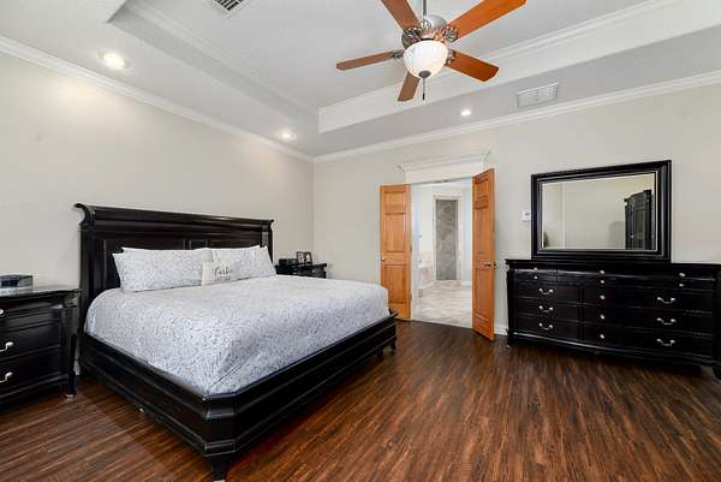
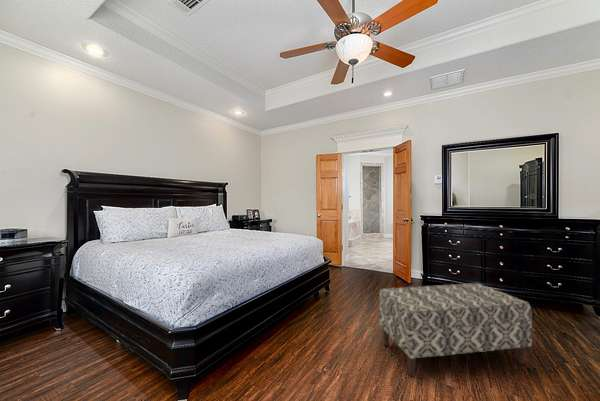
+ bench [378,282,533,378]
